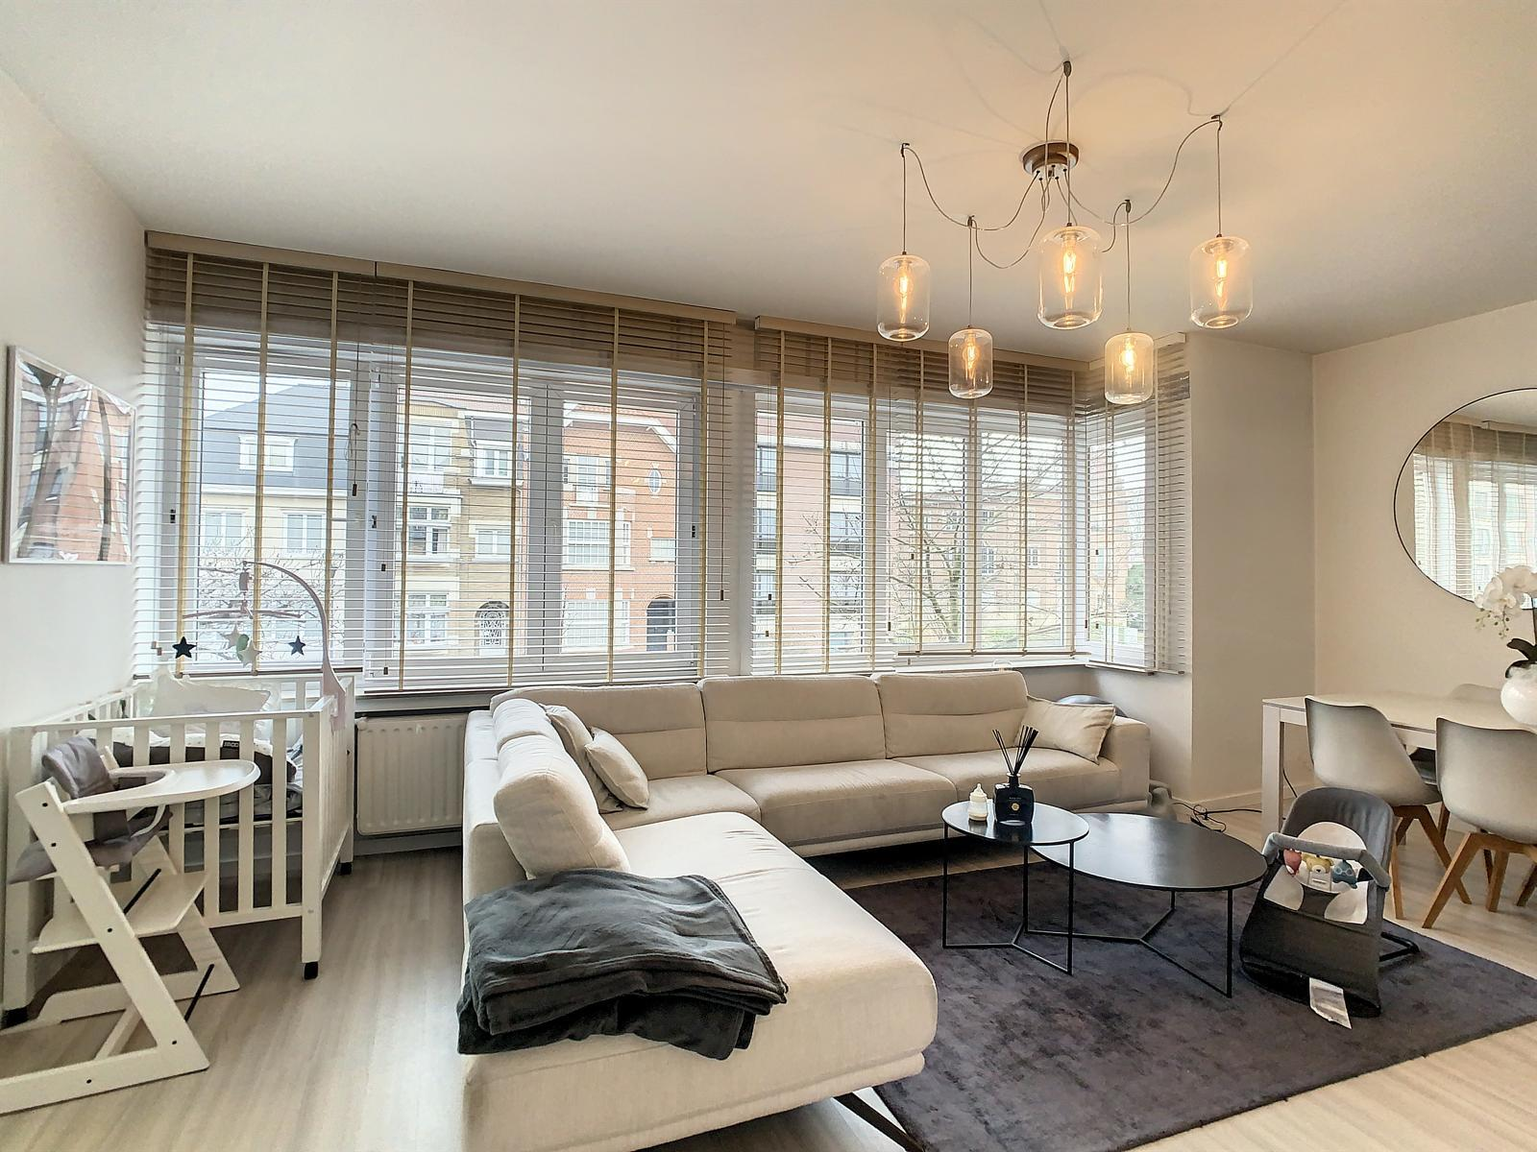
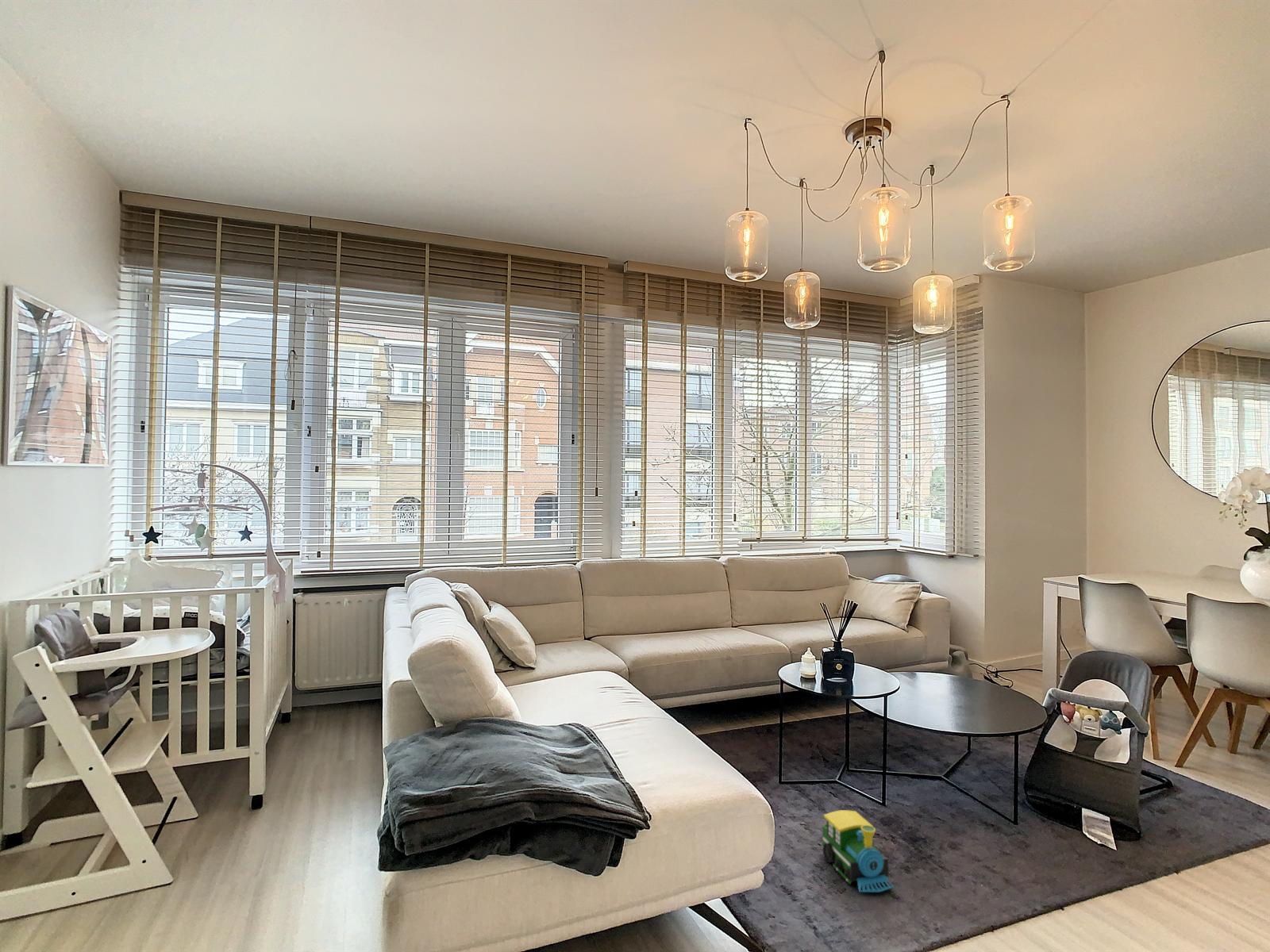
+ toy train [822,809,895,893]
